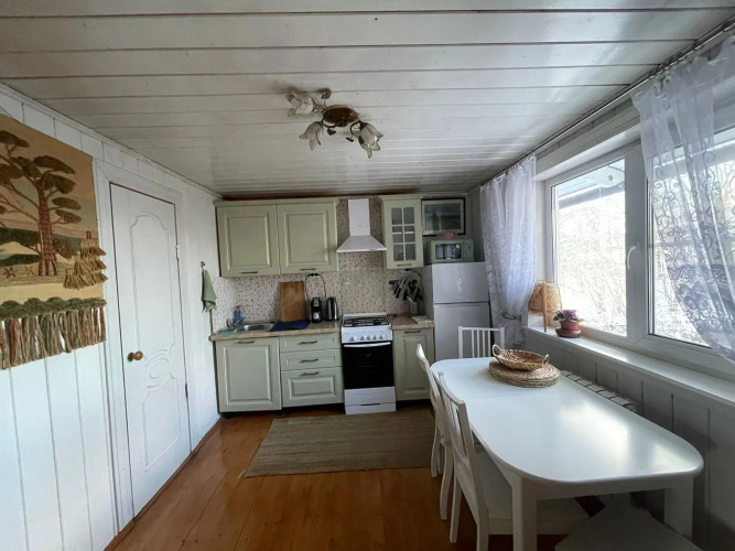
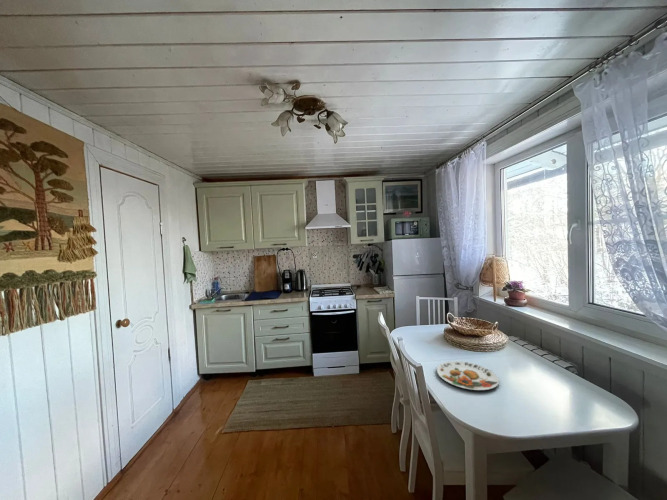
+ plate [436,360,500,391]
